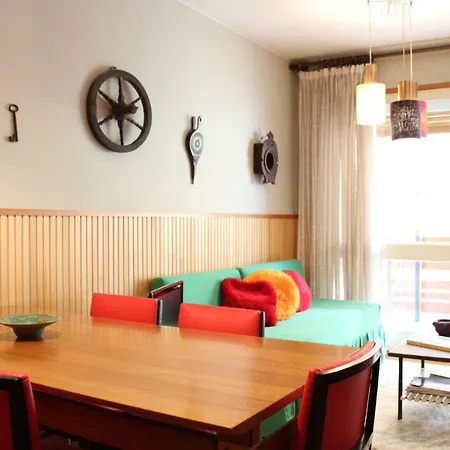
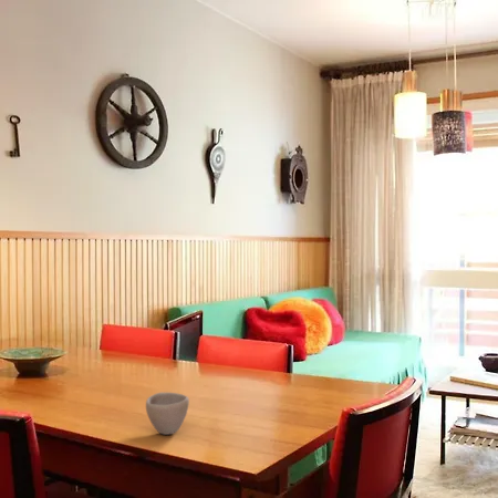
+ cup [145,392,190,436]
